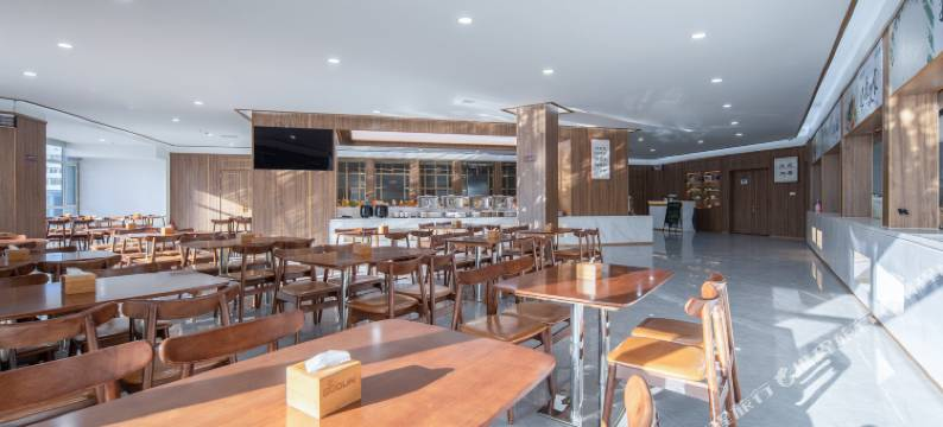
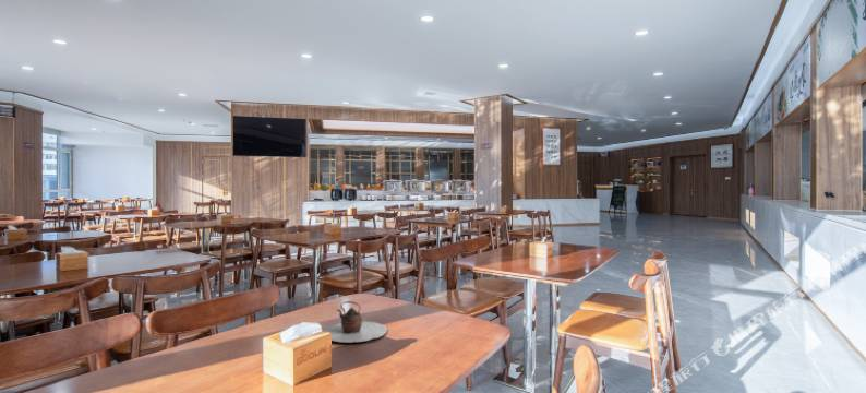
+ teapot [322,300,388,344]
